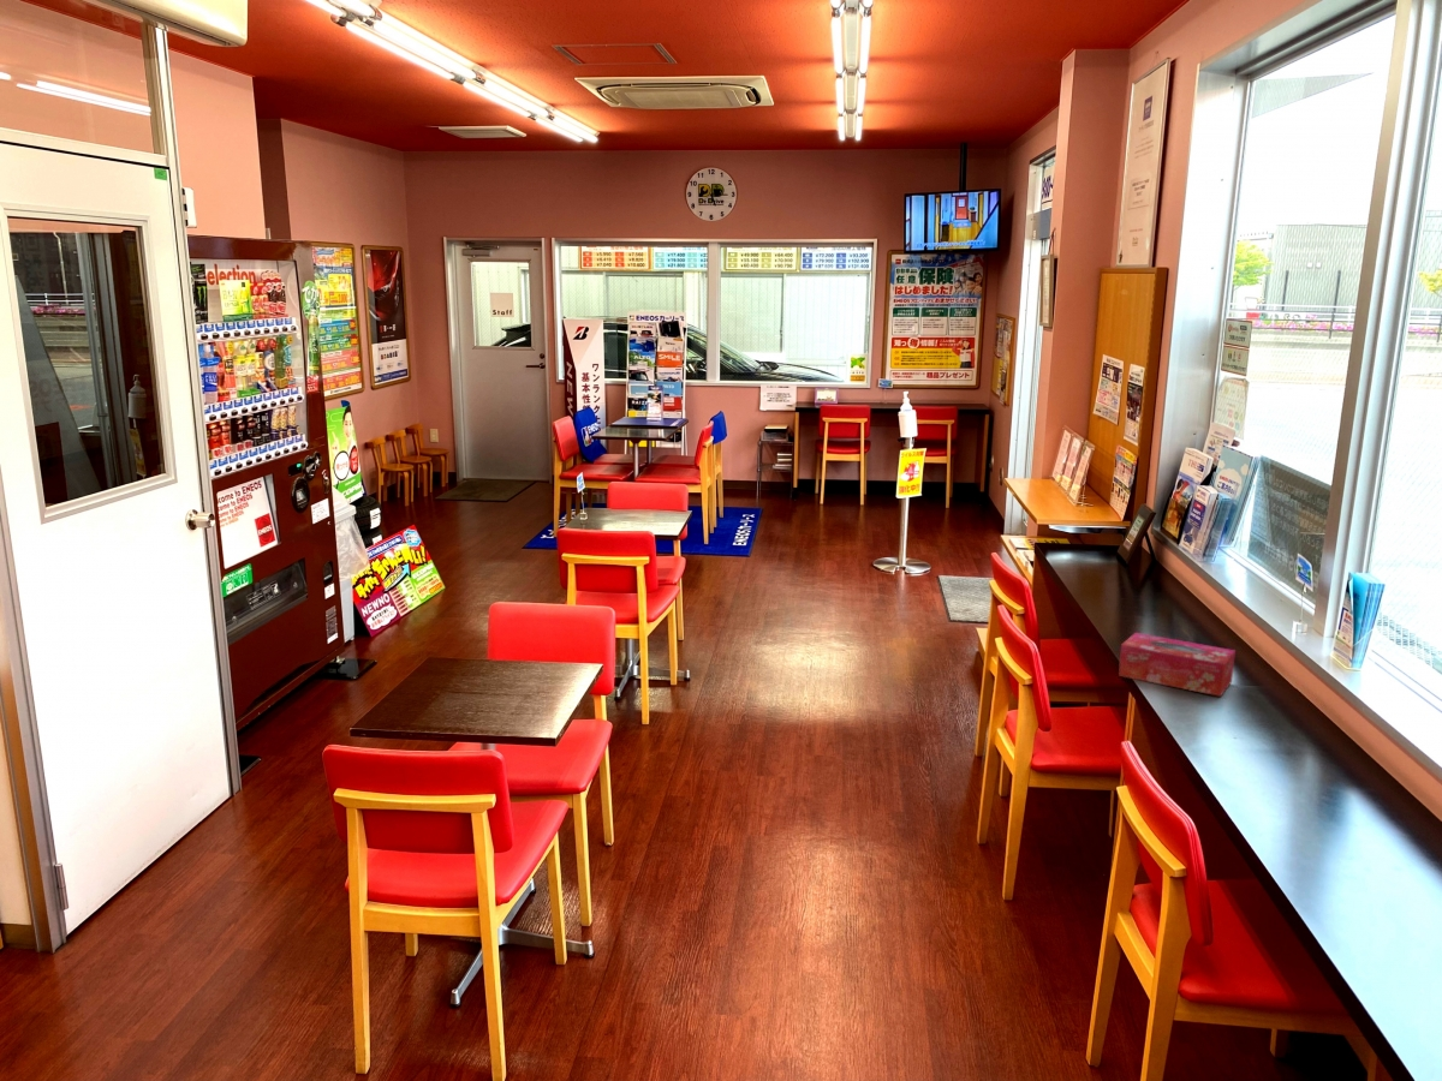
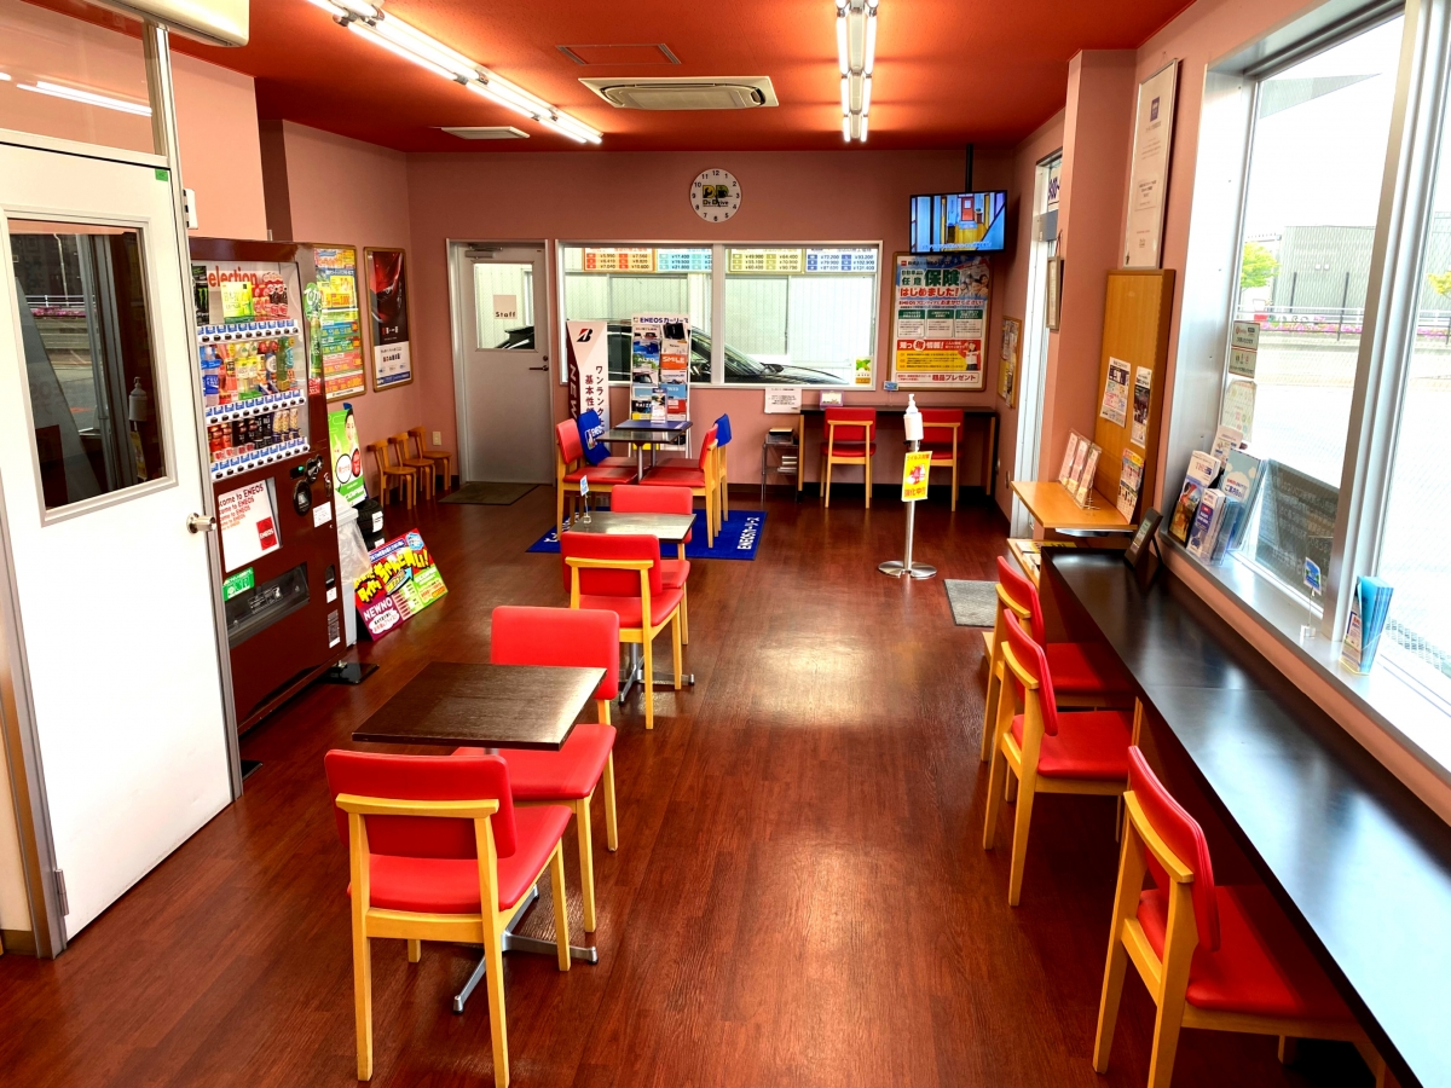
- tissue box [1118,632,1237,698]
